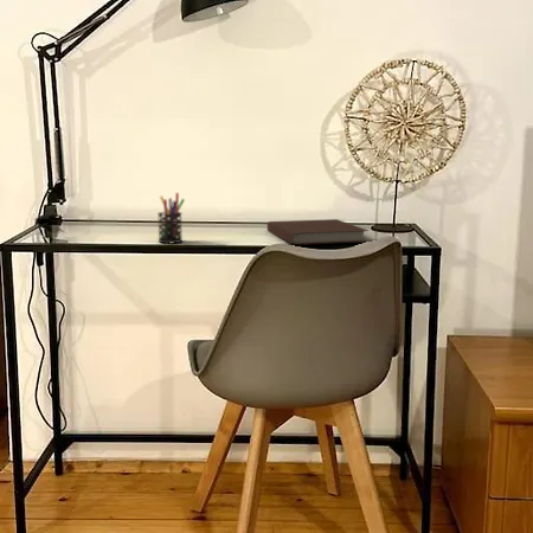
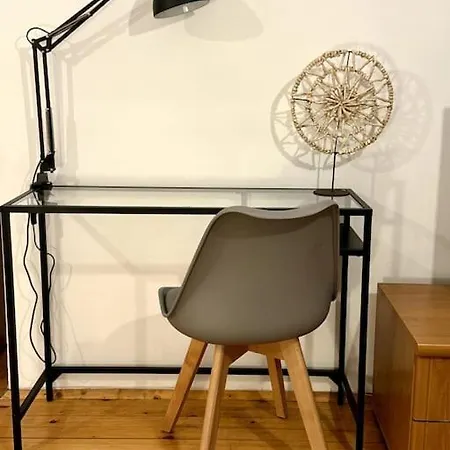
- pen holder [156,192,186,244]
- notebook [266,218,370,246]
